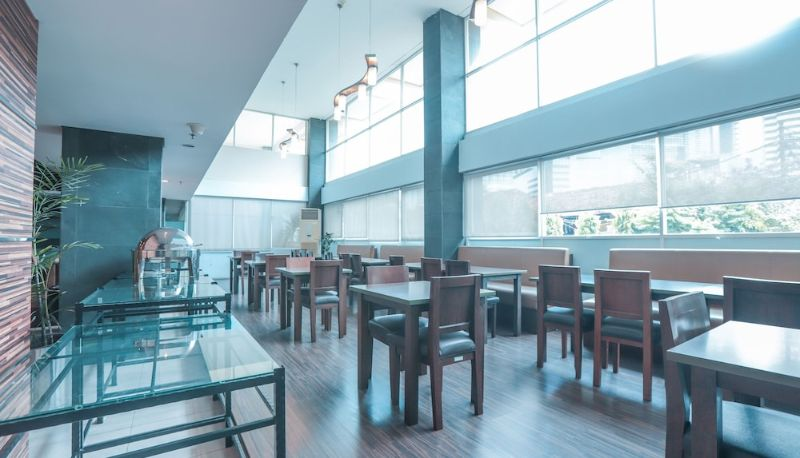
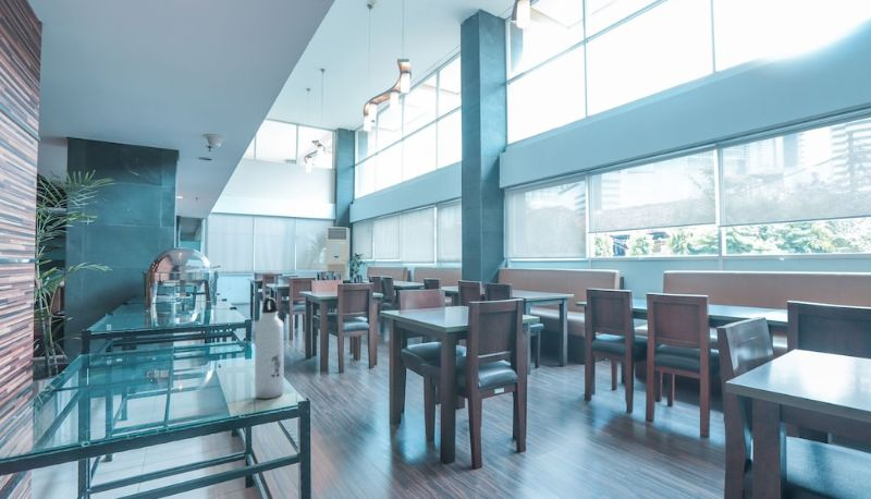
+ water bottle [254,297,285,400]
